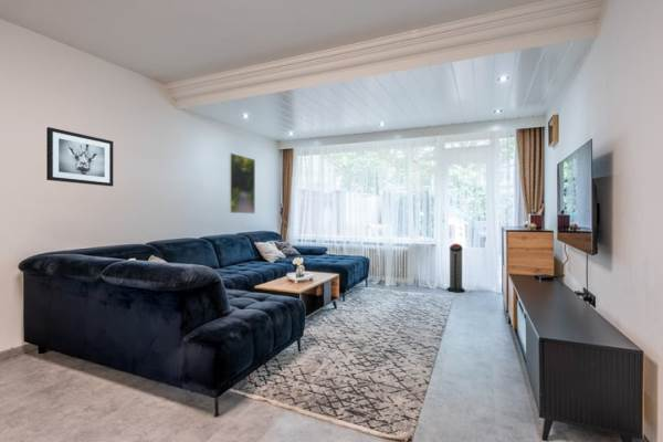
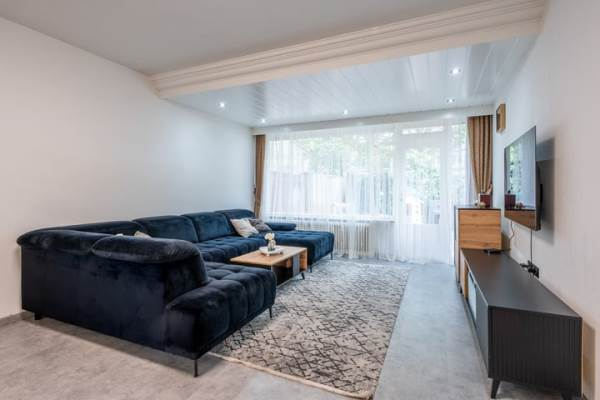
- air purifier [446,243,466,293]
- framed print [228,151,256,214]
- wall art [45,126,114,188]
